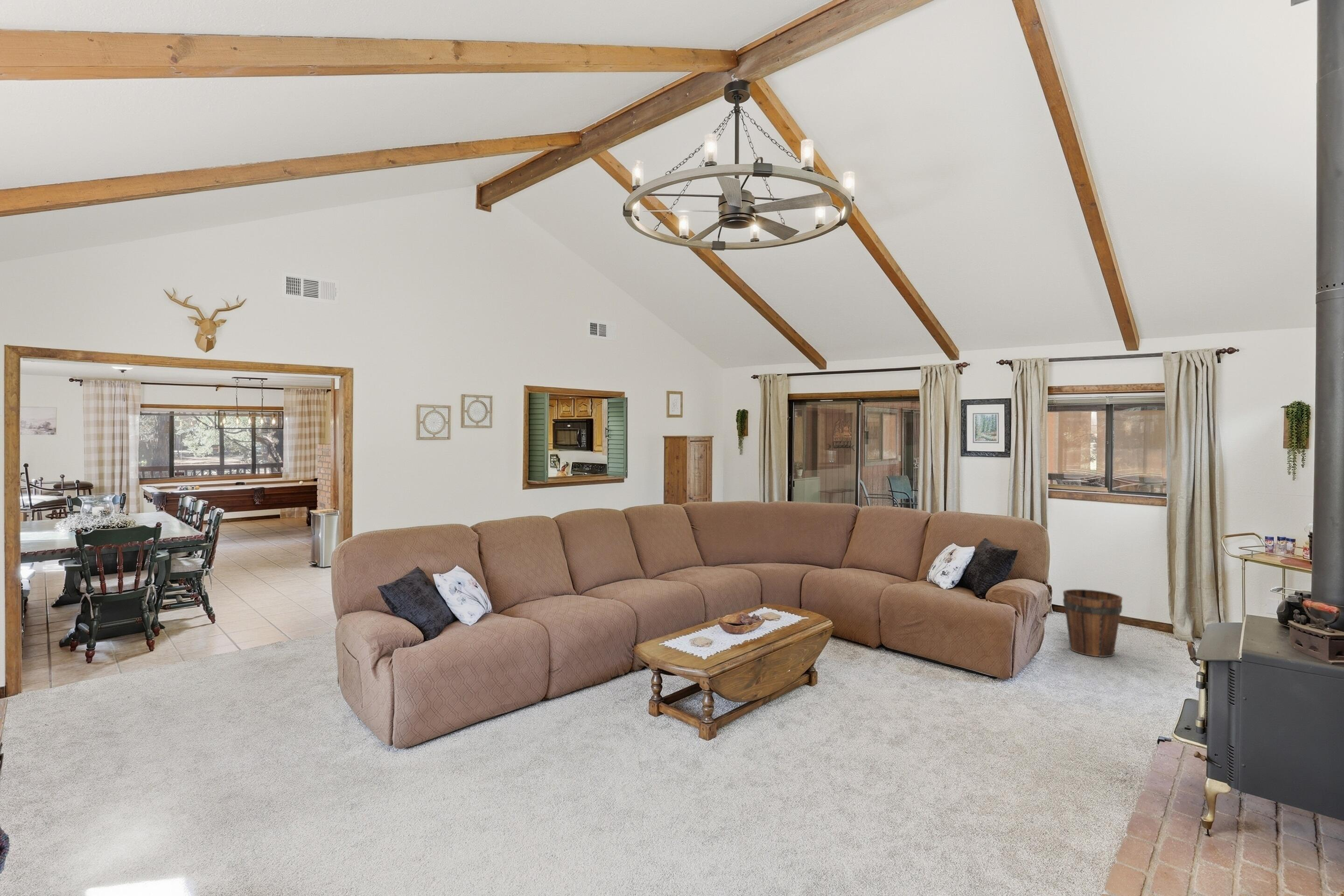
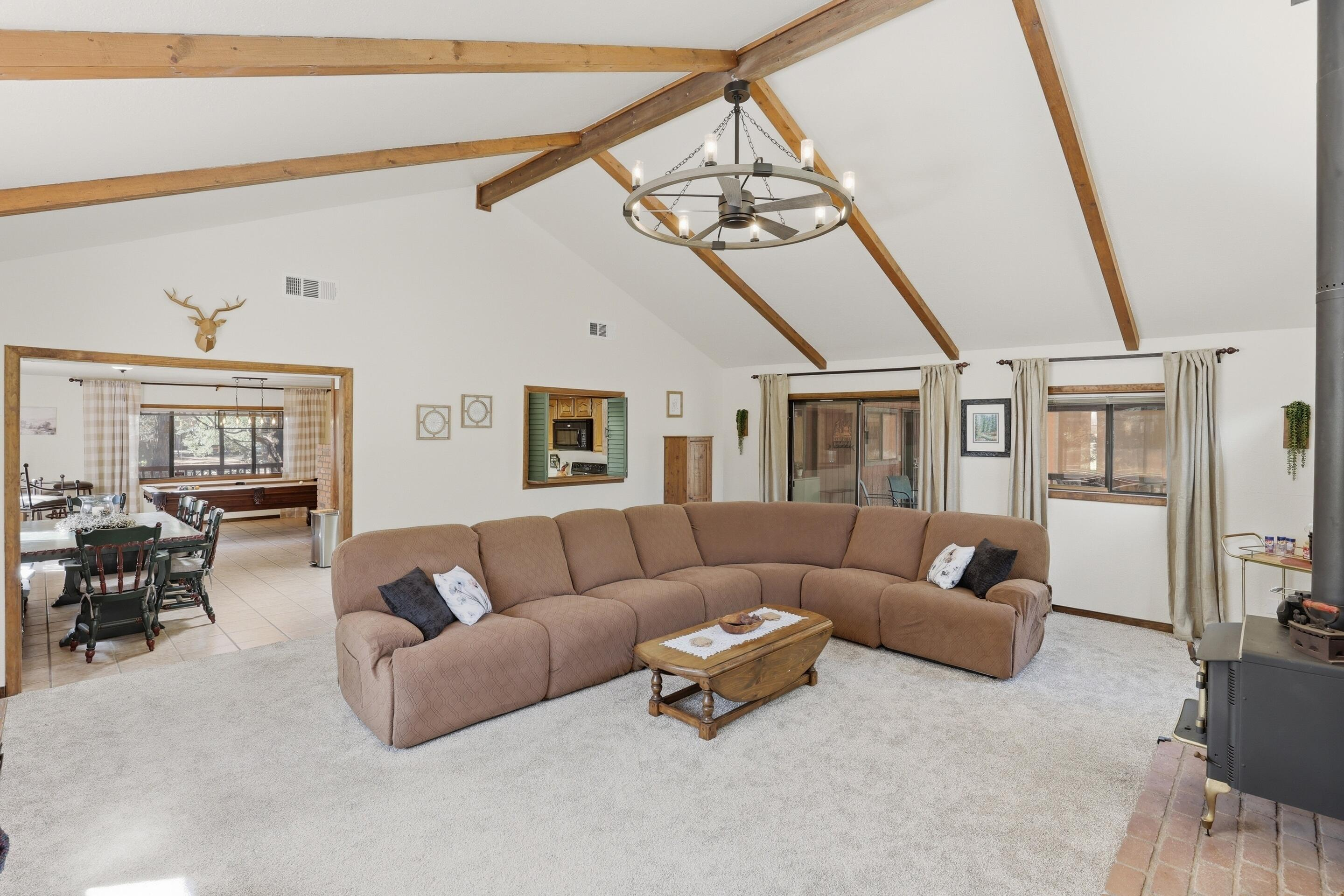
- bucket [1063,589,1123,658]
